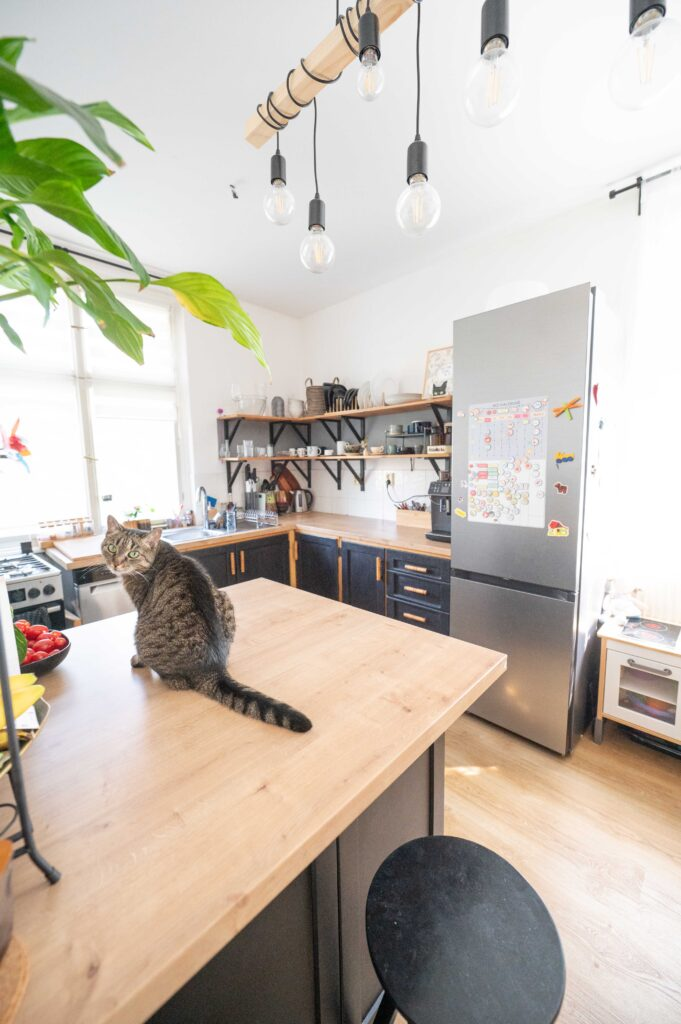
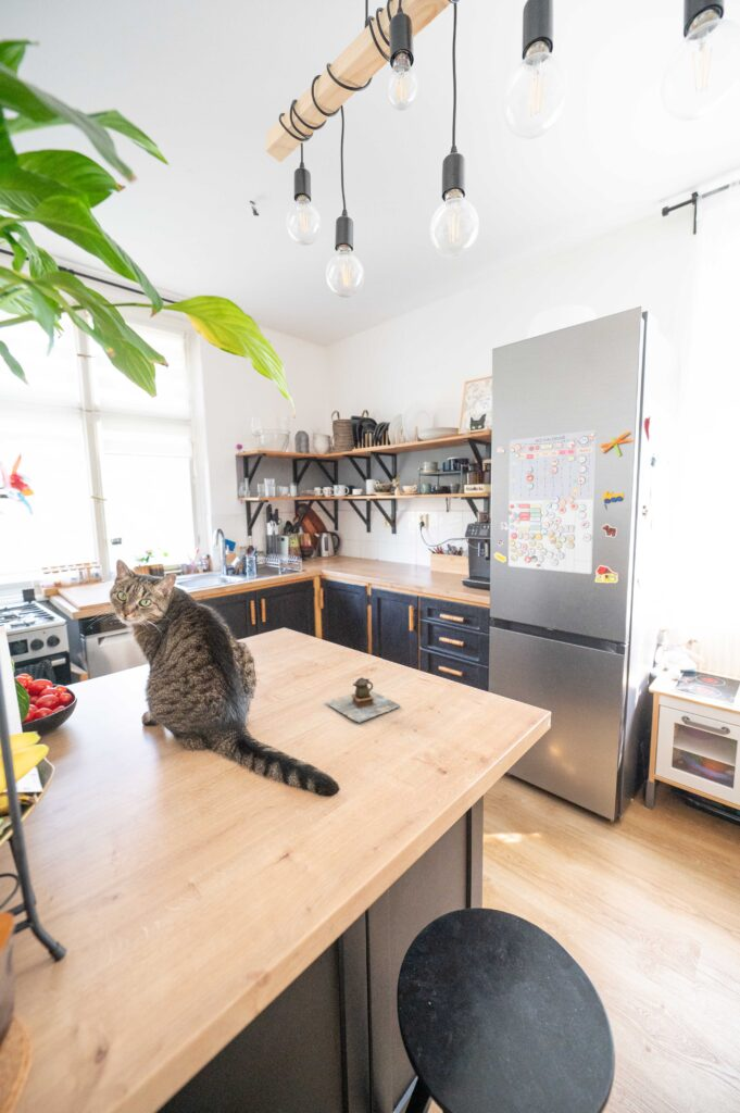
+ teapot [324,676,401,724]
